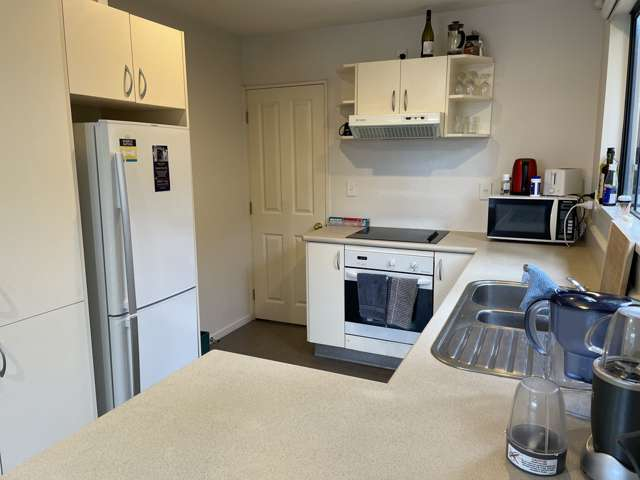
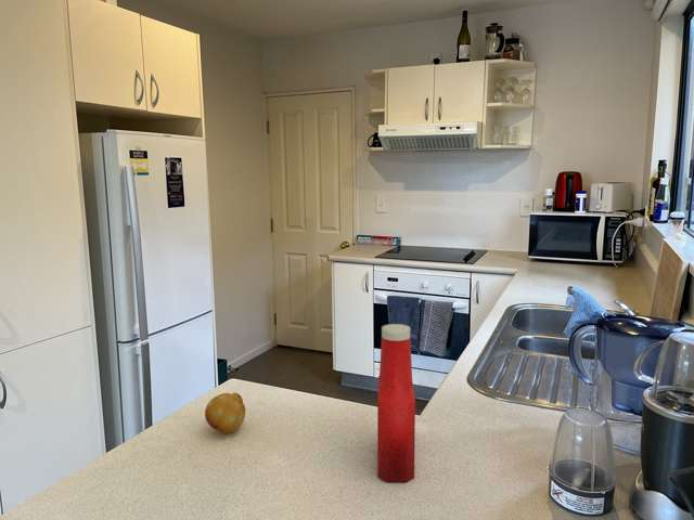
+ fruit [204,392,246,434]
+ soap bottle [376,323,416,483]
